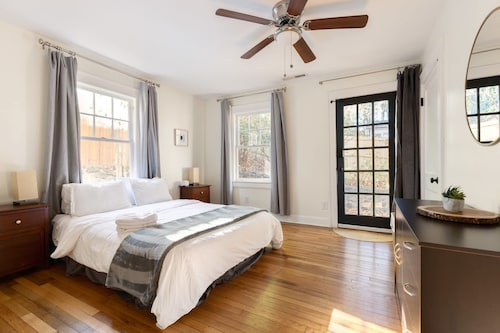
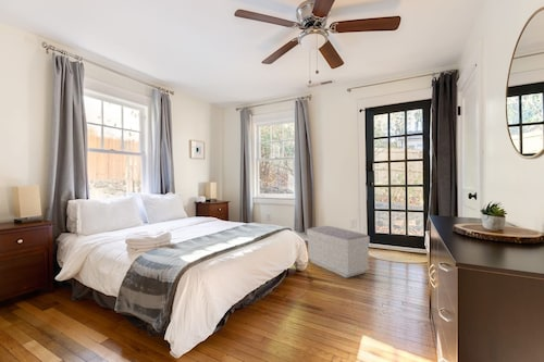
+ bench [306,225,371,279]
